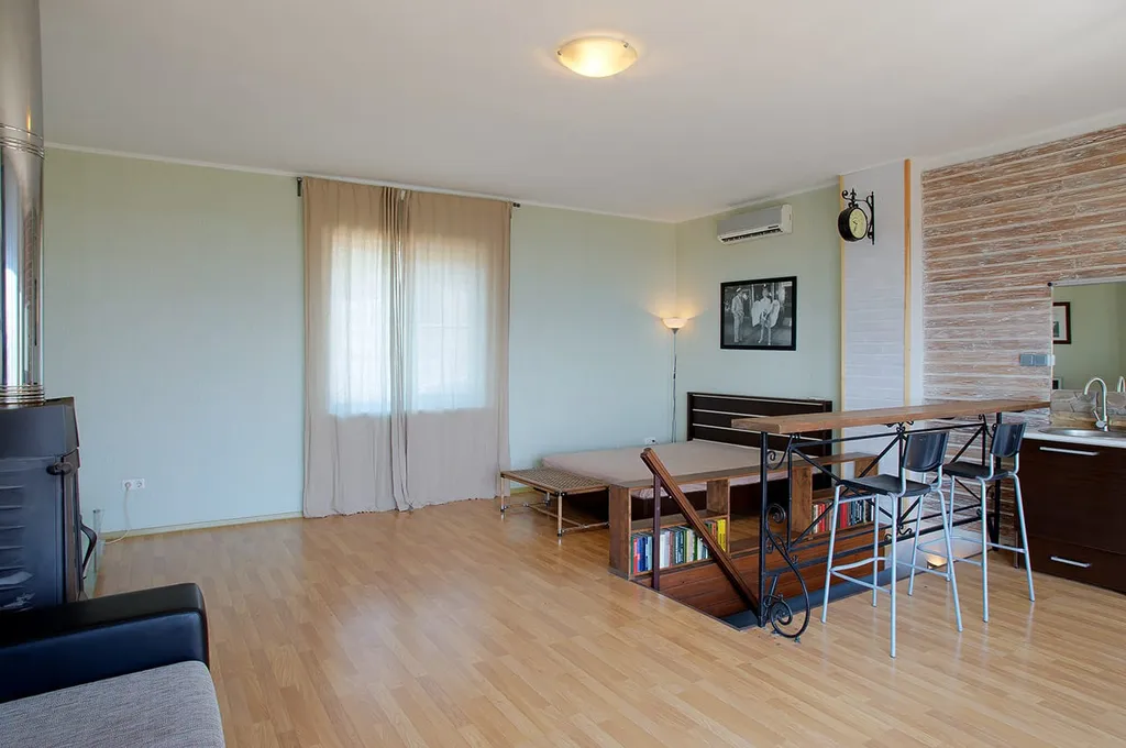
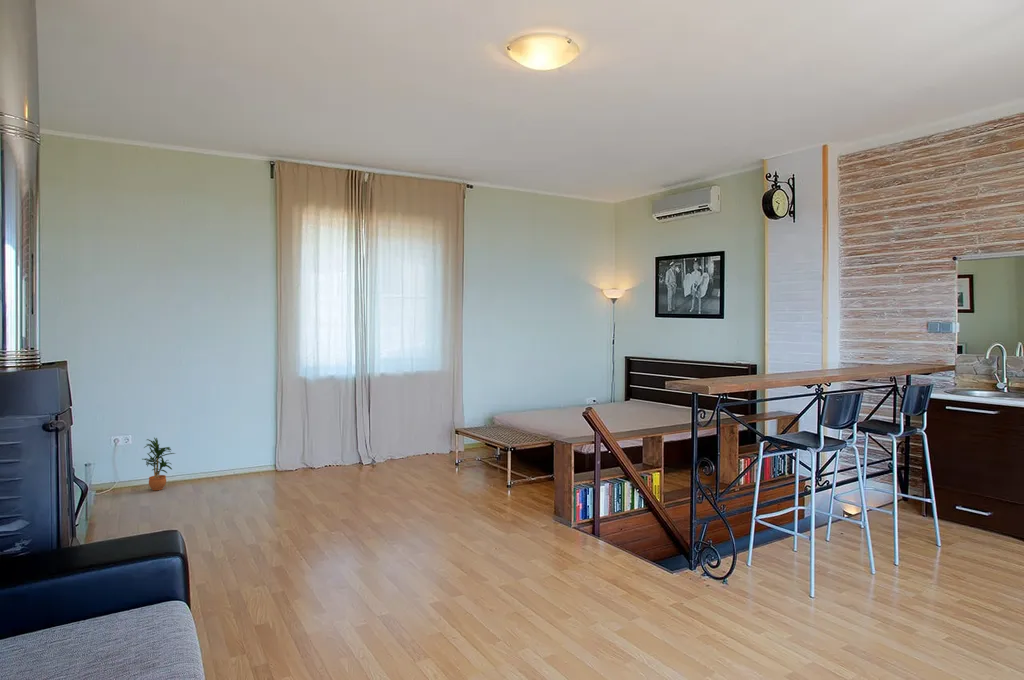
+ potted plant [141,437,177,491]
